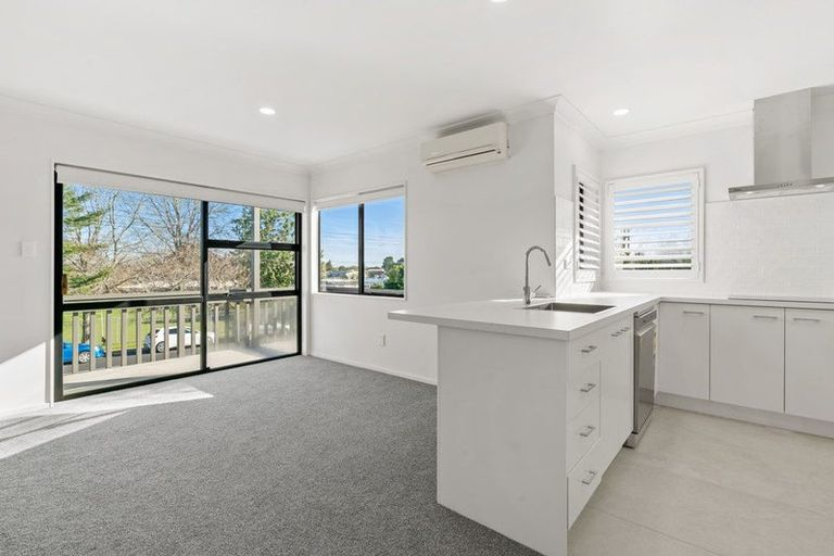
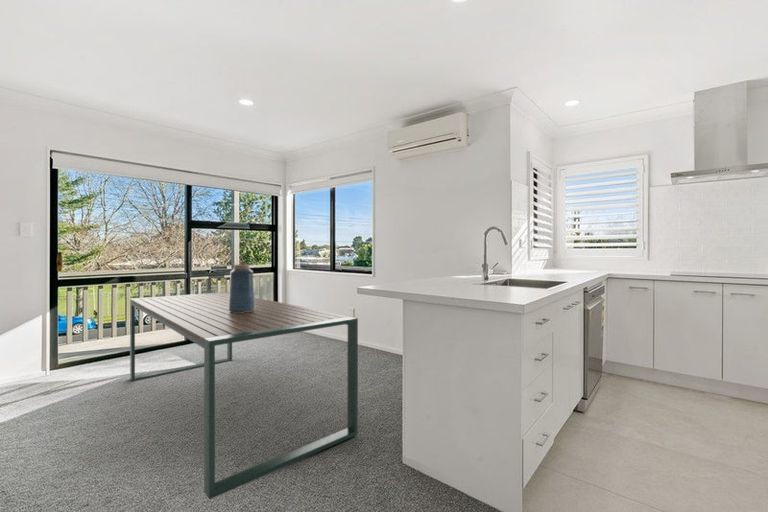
+ vase [229,264,255,313]
+ dining table [129,291,359,500]
